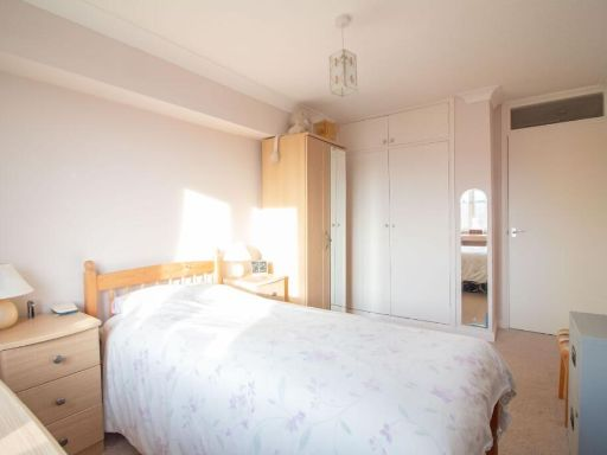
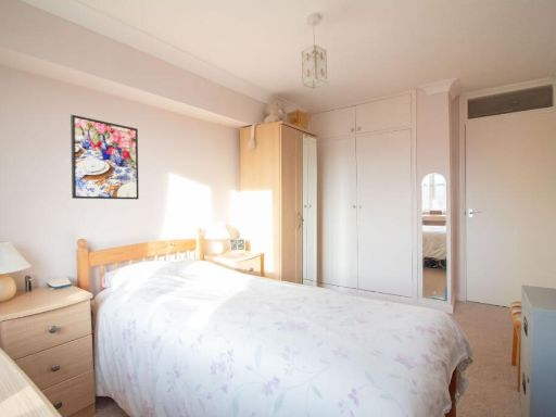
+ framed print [70,114,140,200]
